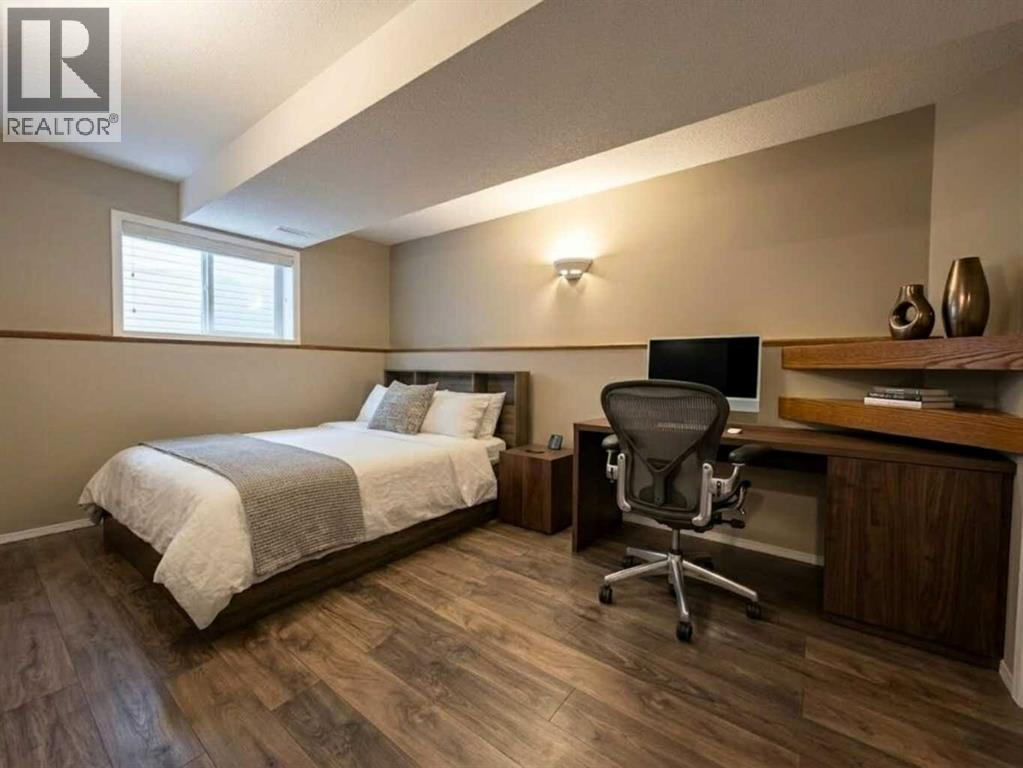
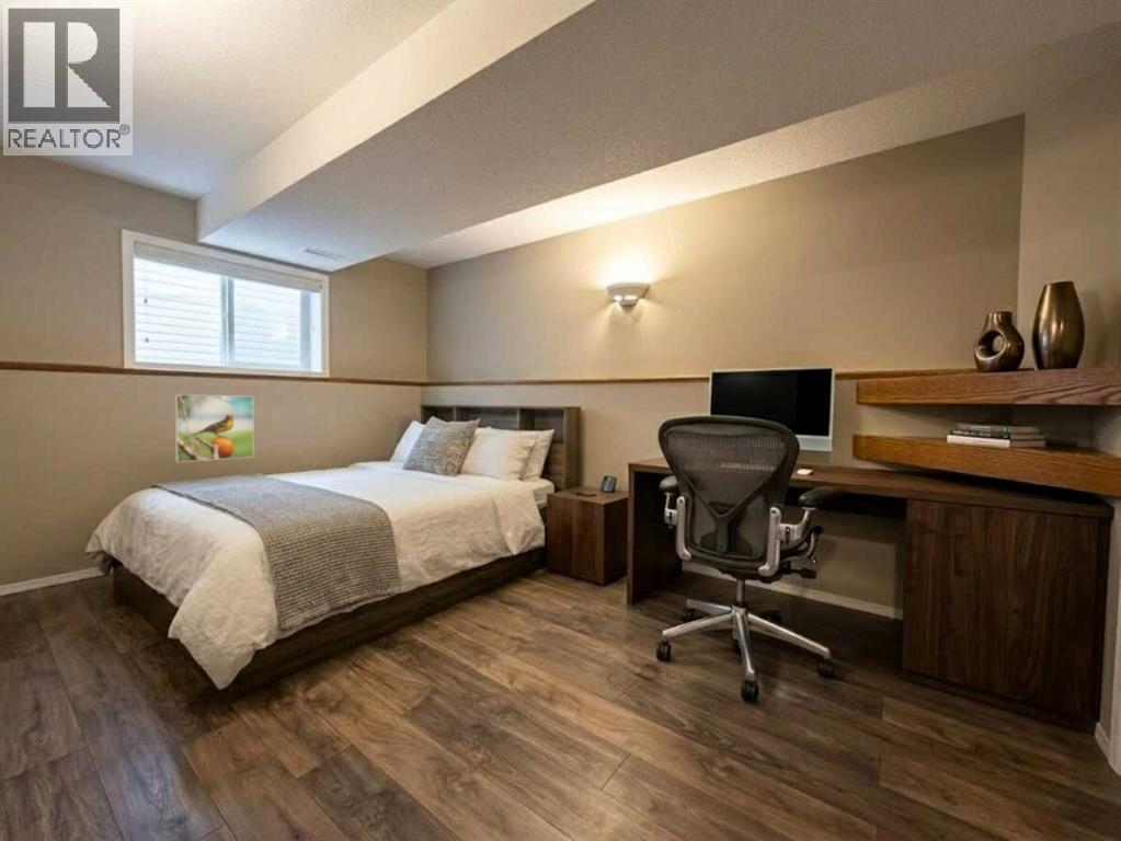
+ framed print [174,393,255,463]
